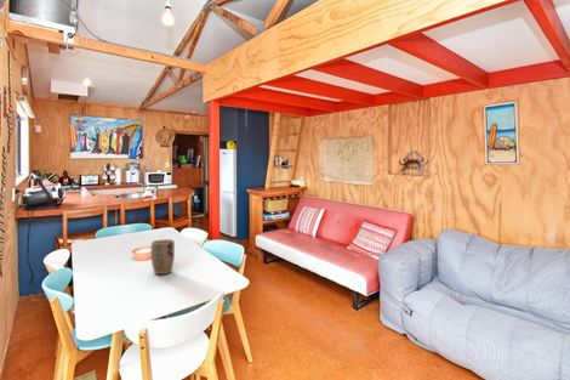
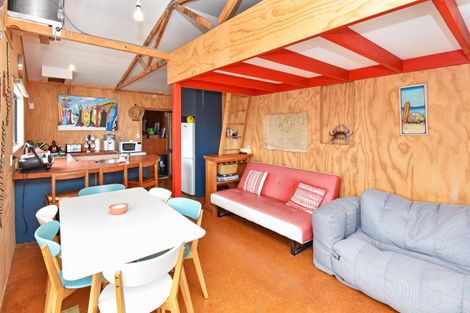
- plant pot [150,238,176,276]
